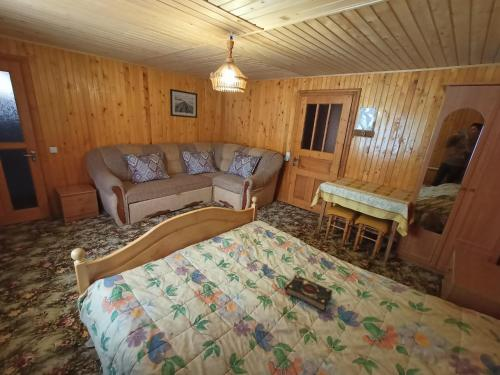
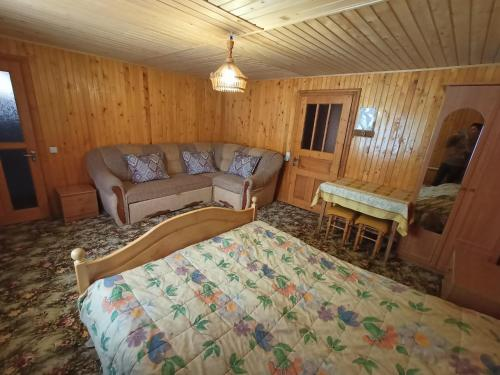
- book [283,273,333,313]
- wall art [169,88,198,119]
